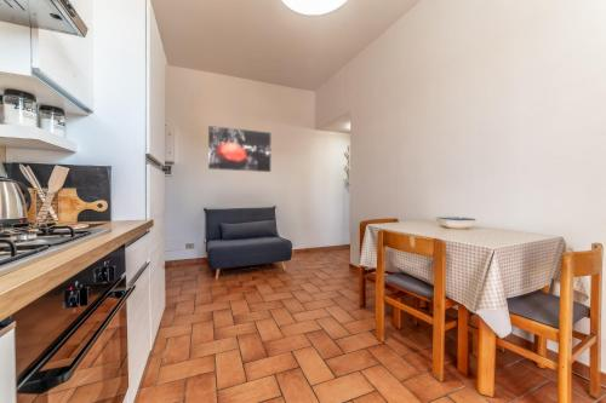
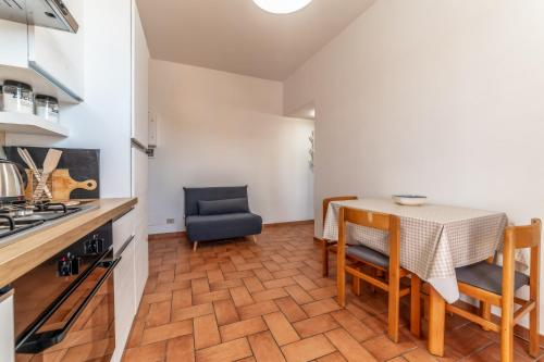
- wall art [207,125,271,173]
